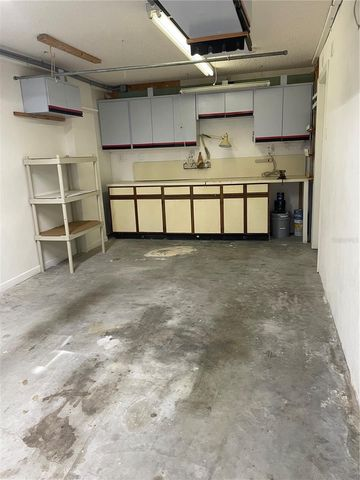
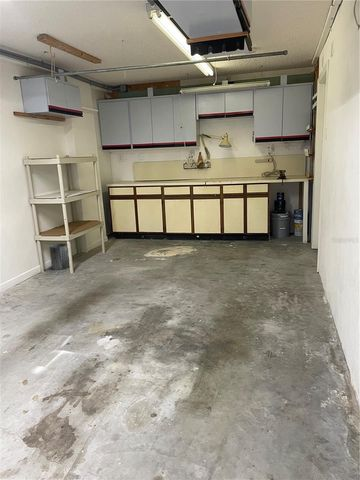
+ trash can [48,243,71,271]
